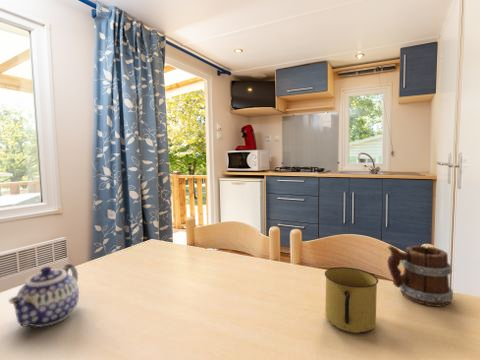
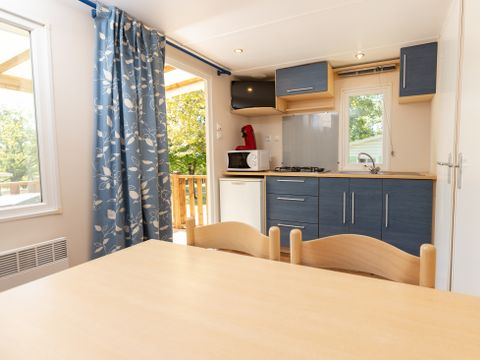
- mug [386,245,454,307]
- teapot [8,263,80,328]
- mug [324,266,379,334]
